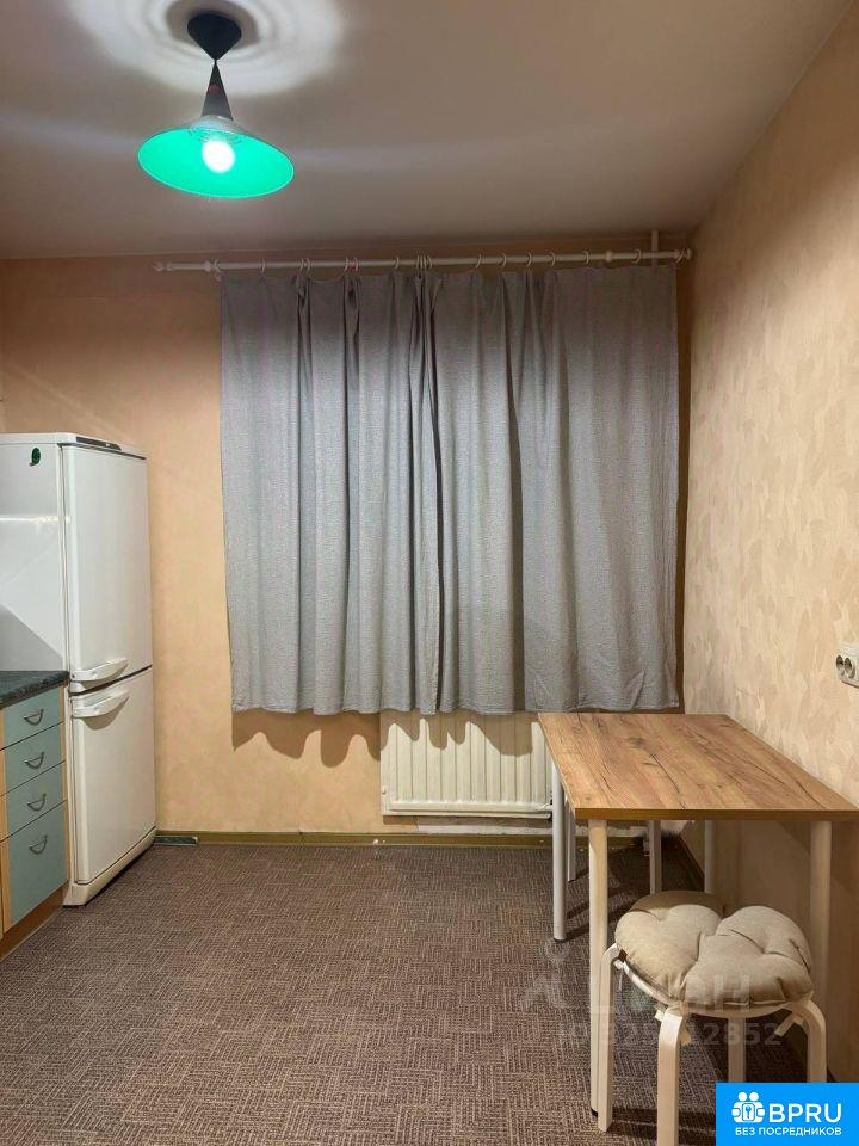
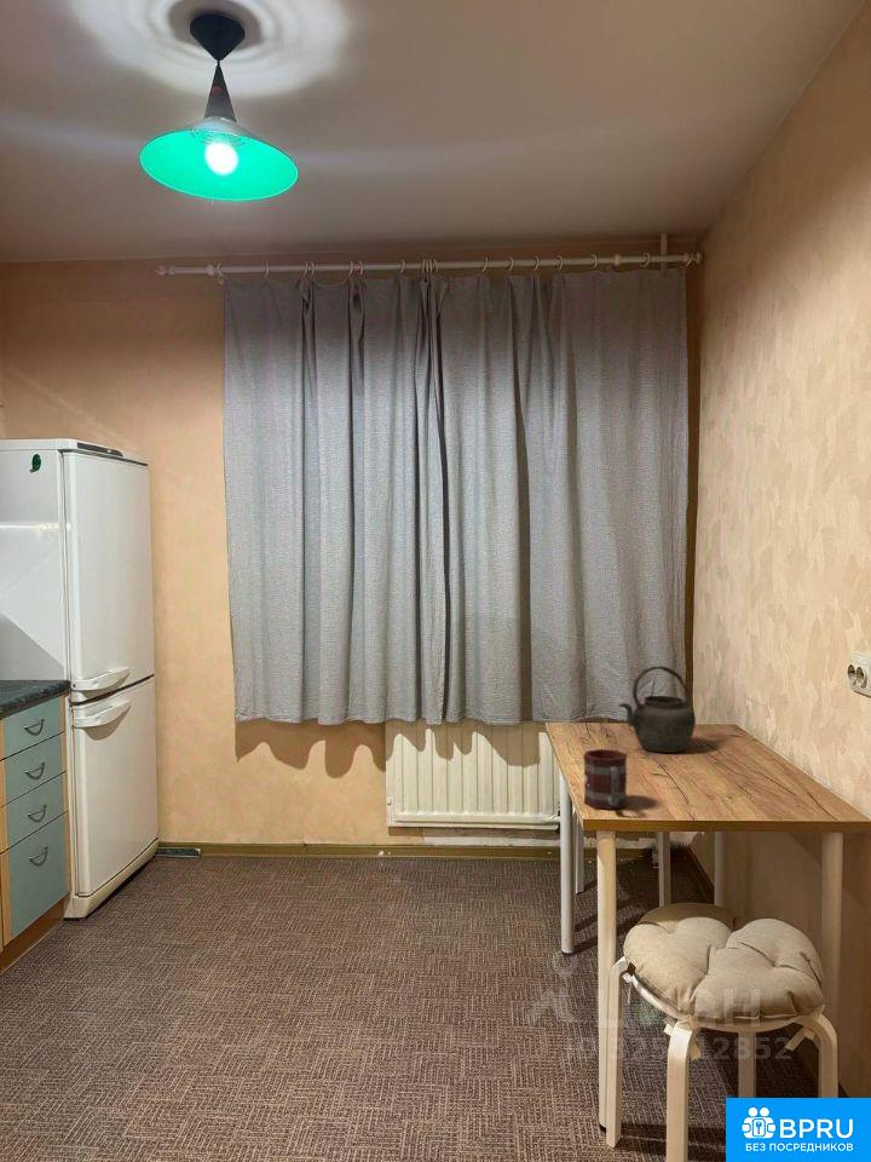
+ kettle [617,665,697,754]
+ mug [583,748,628,811]
